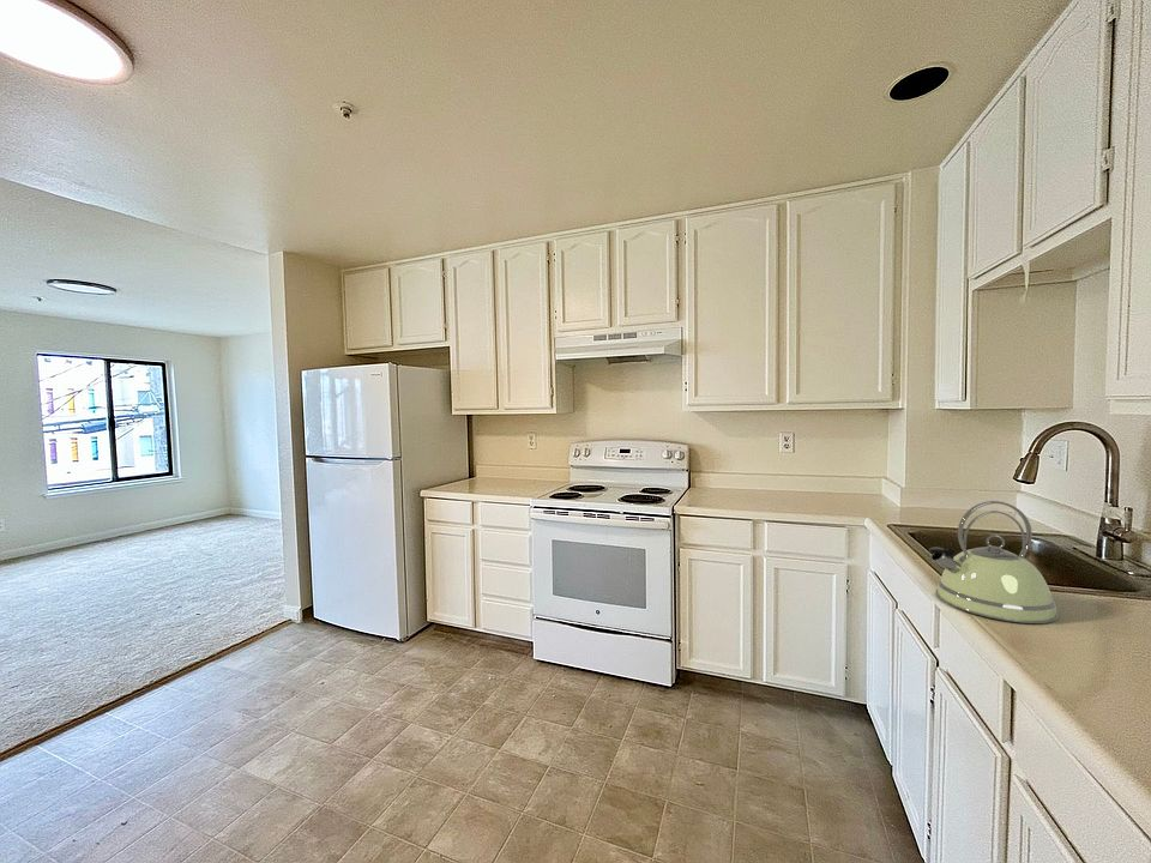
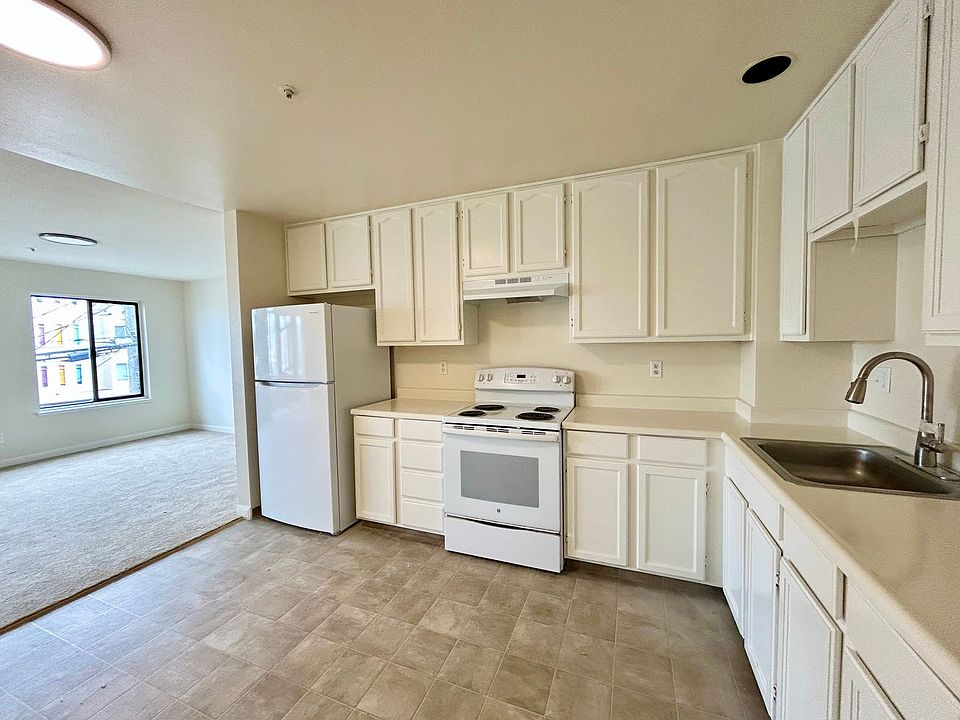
- kettle [928,500,1060,624]
